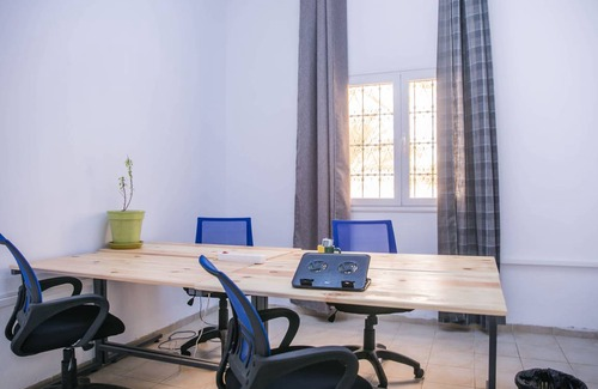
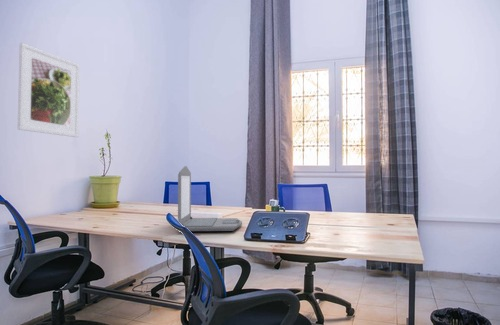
+ laptop [177,165,243,232]
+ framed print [17,42,81,138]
